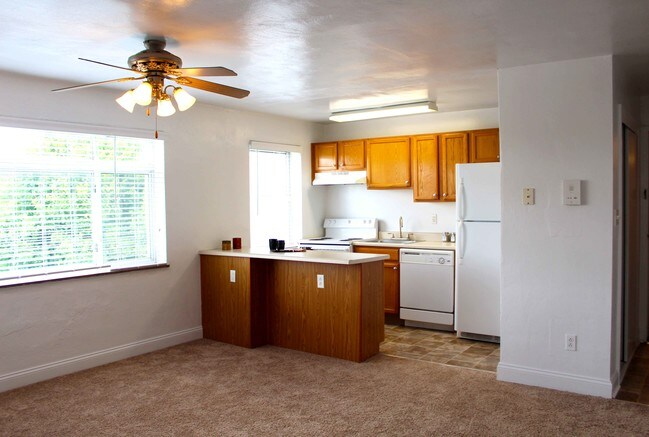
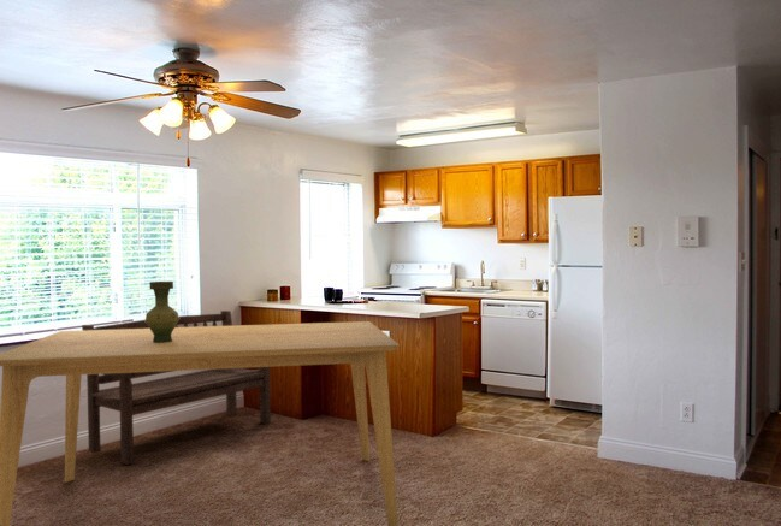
+ vase [144,280,179,343]
+ bench [81,309,272,466]
+ dining table [0,320,401,526]
